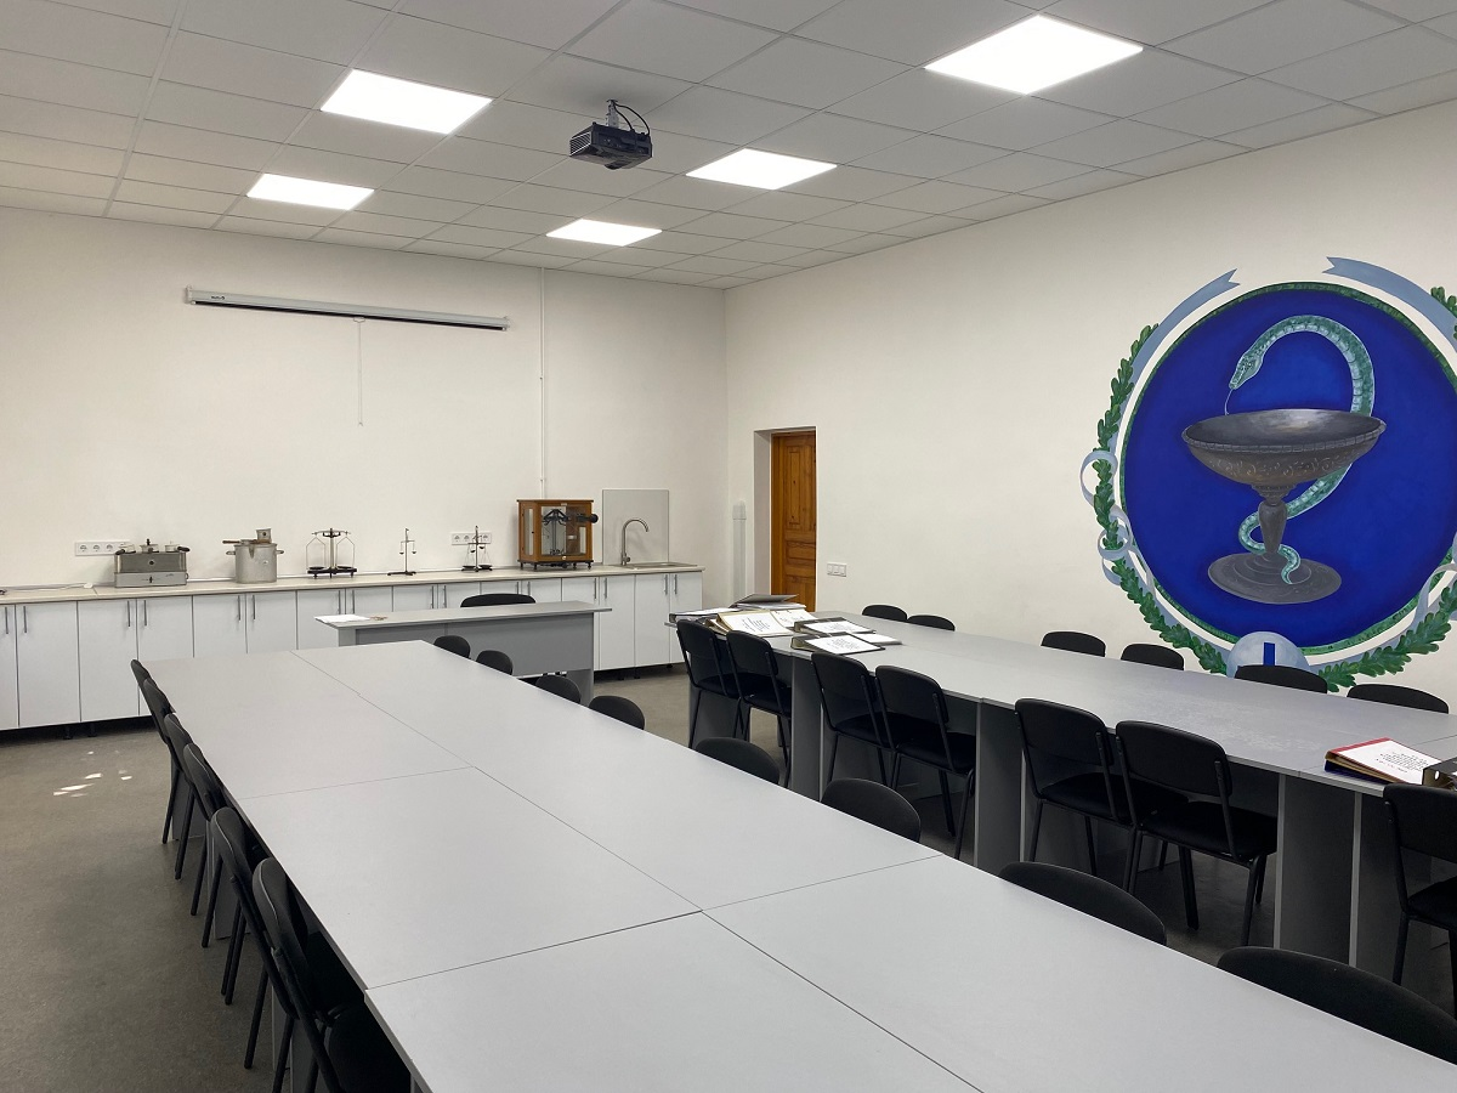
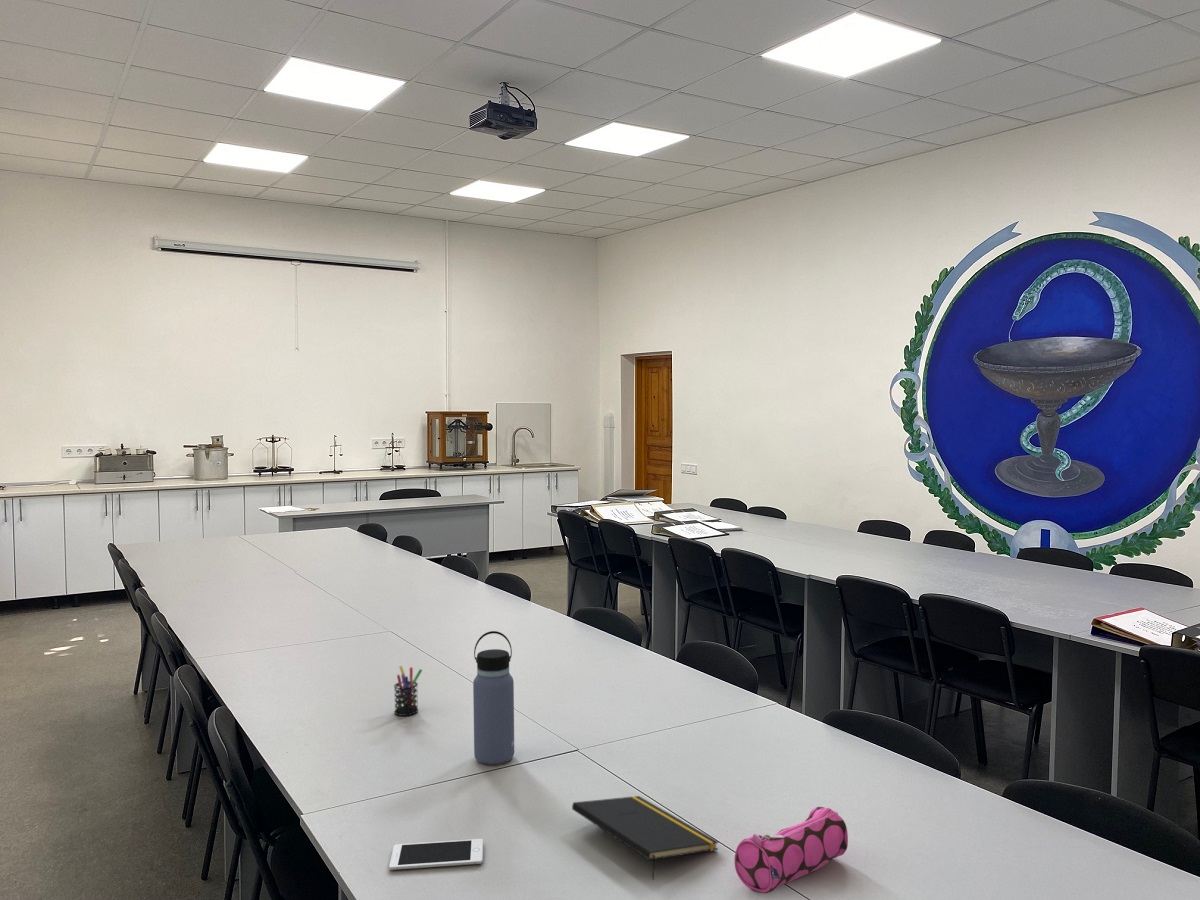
+ pen holder [393,665,423,717]
+ pencil case [733,806,849,894]
+ notepad [571,795,720,881]
+ water bottle [472,630,515,765]
+ cell phone [388,838,484,871]
